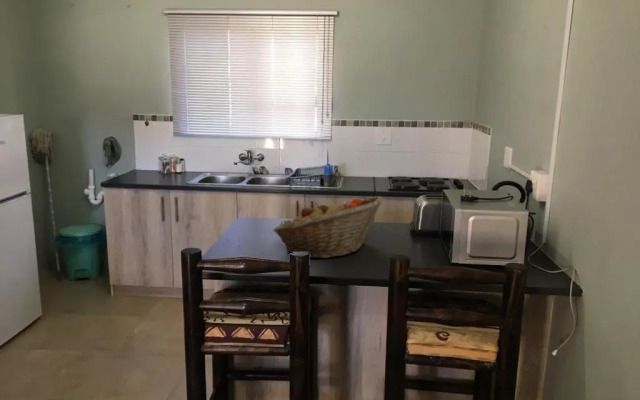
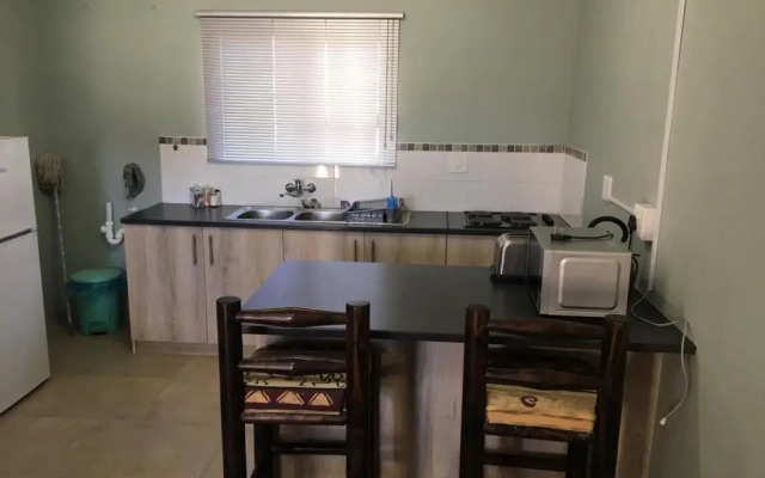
- fruit basket [272,195,384,259]
